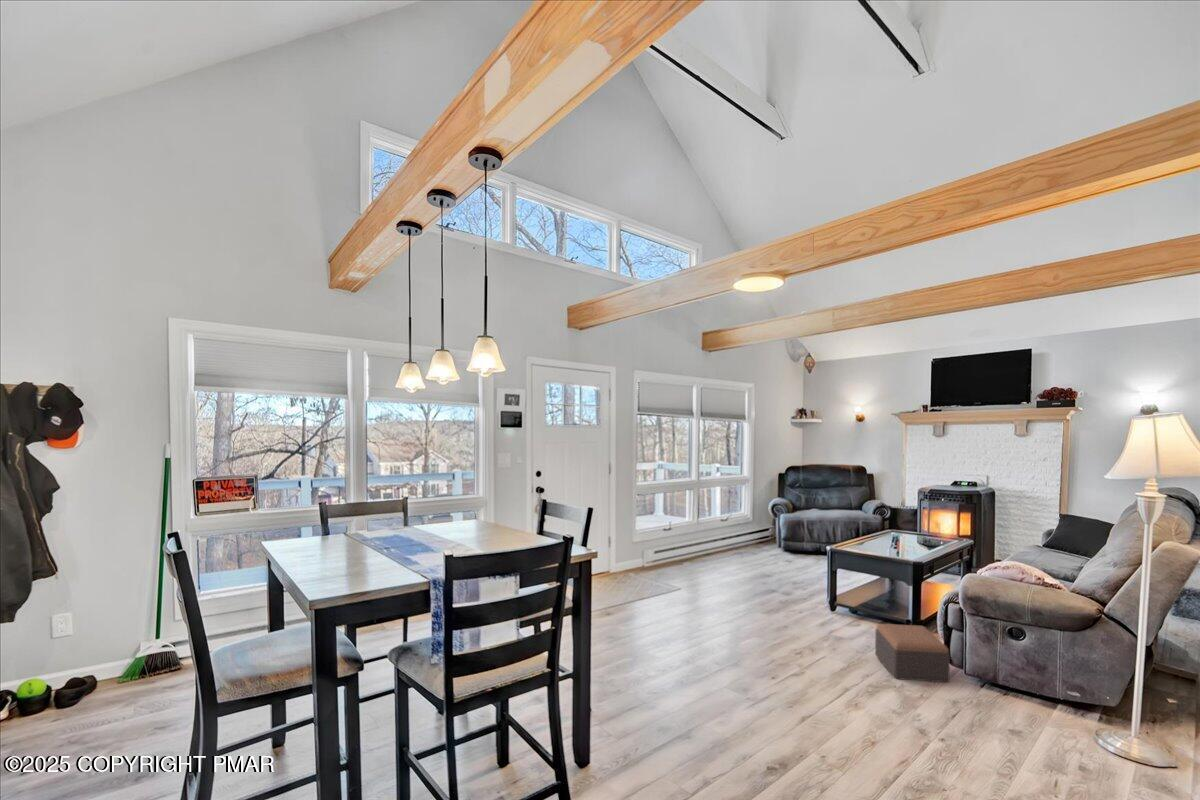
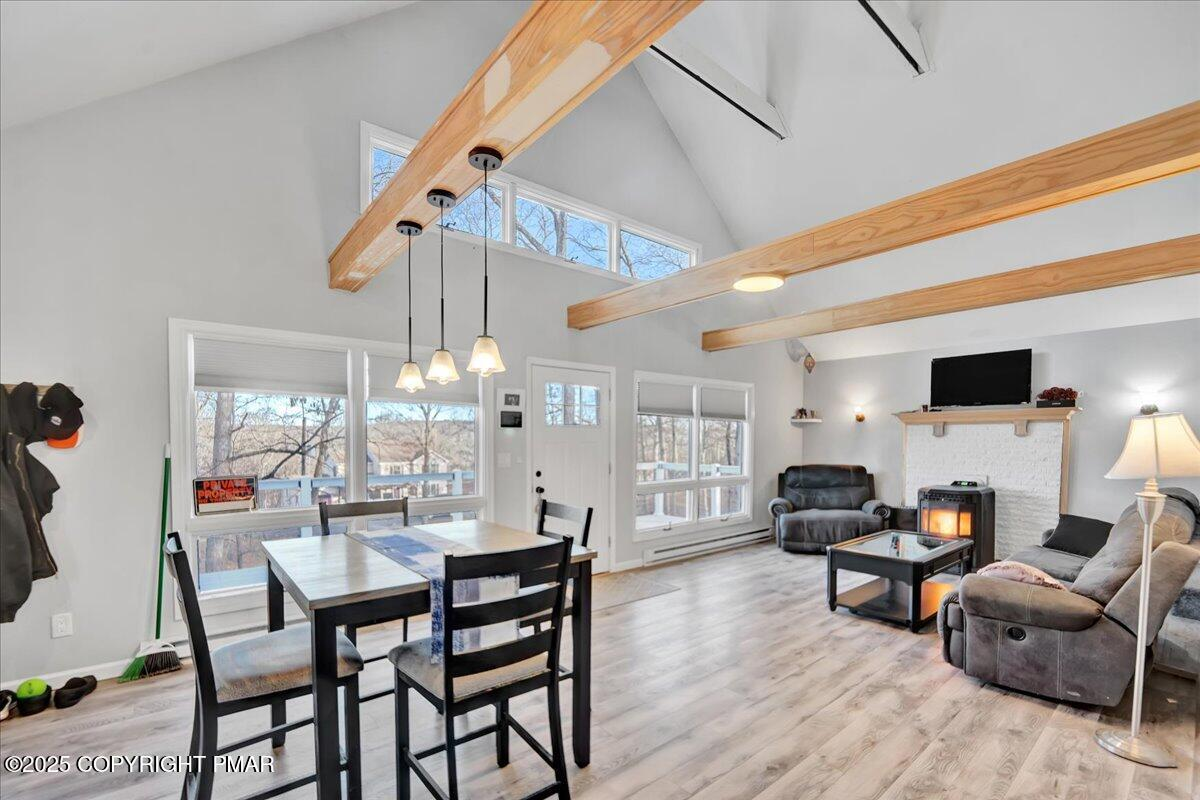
- footstool [874,623,951,683]
